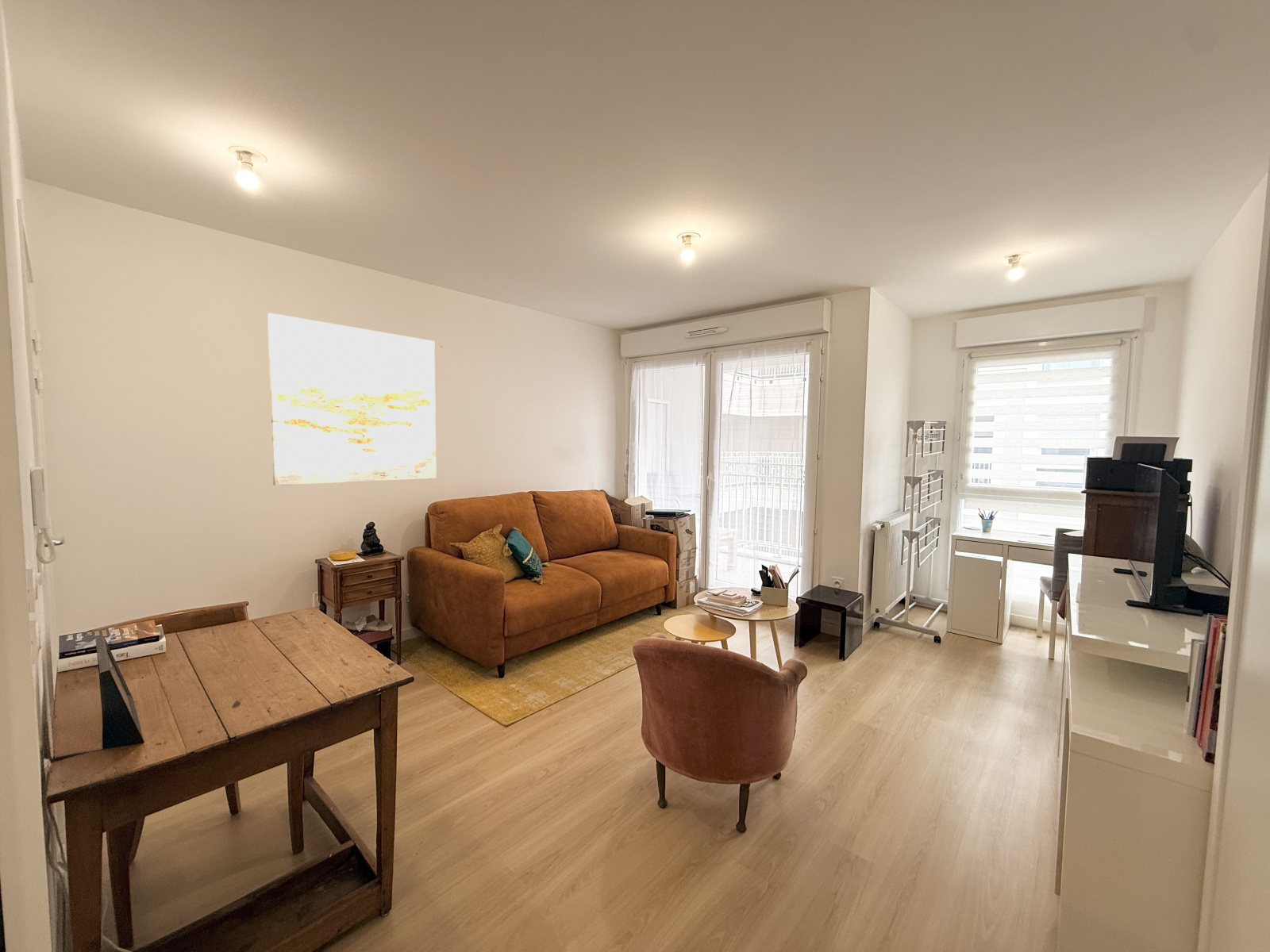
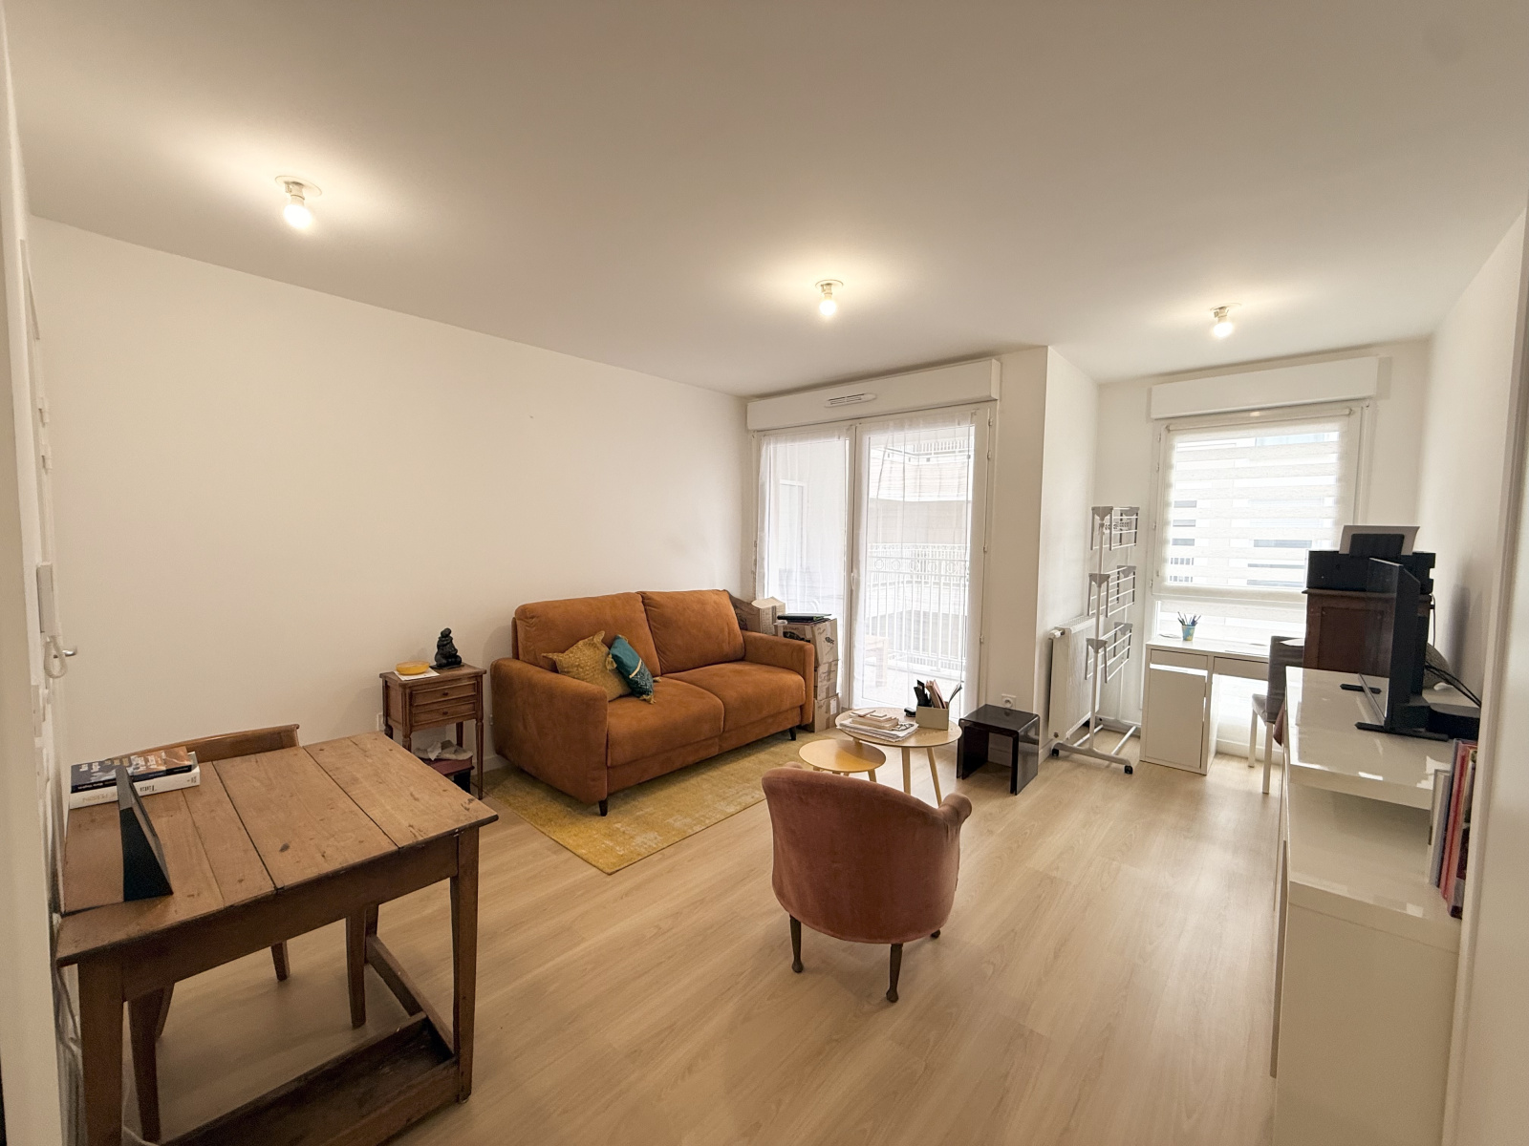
- wall art [267,313,437,486]
